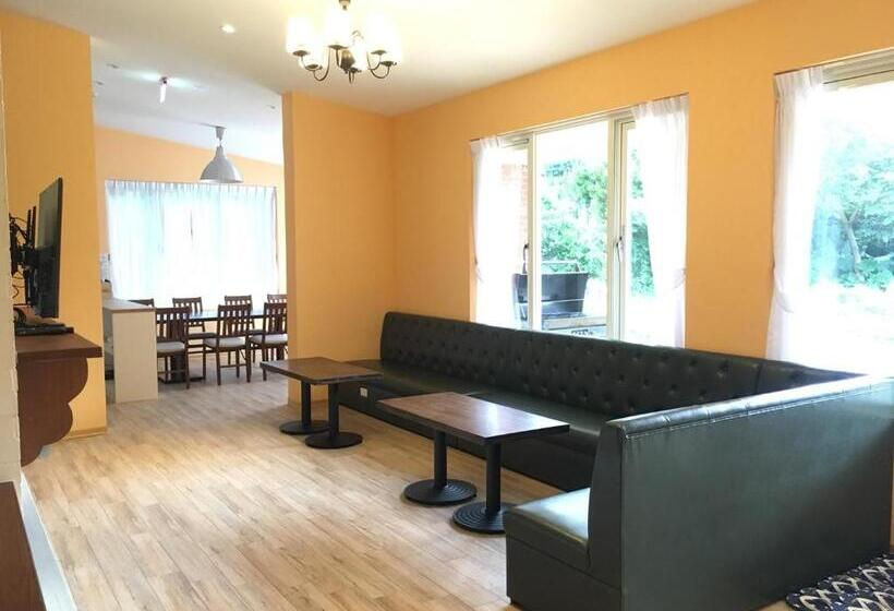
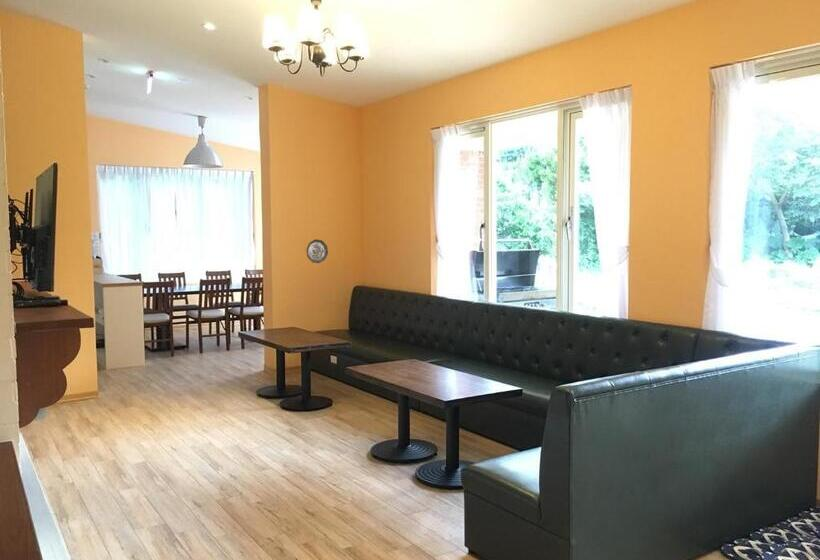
+ decorative plate [306,238,329,264]
